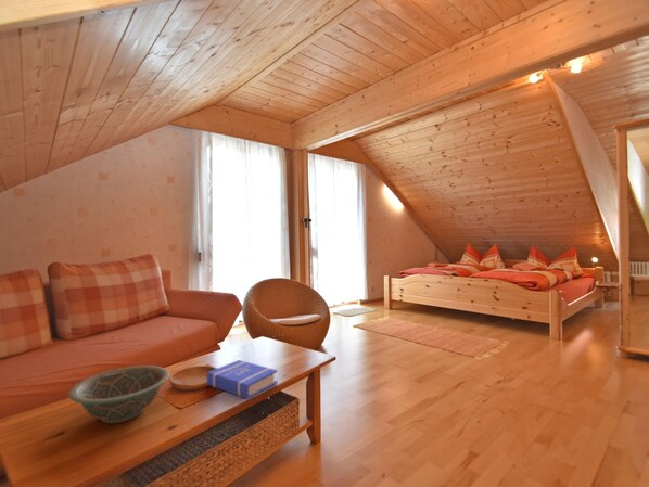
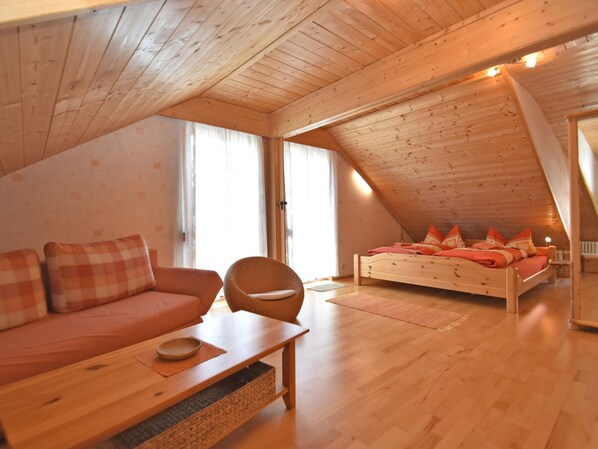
- decorative bowl [67,364,170,424]
- book [206,359,279,400]
